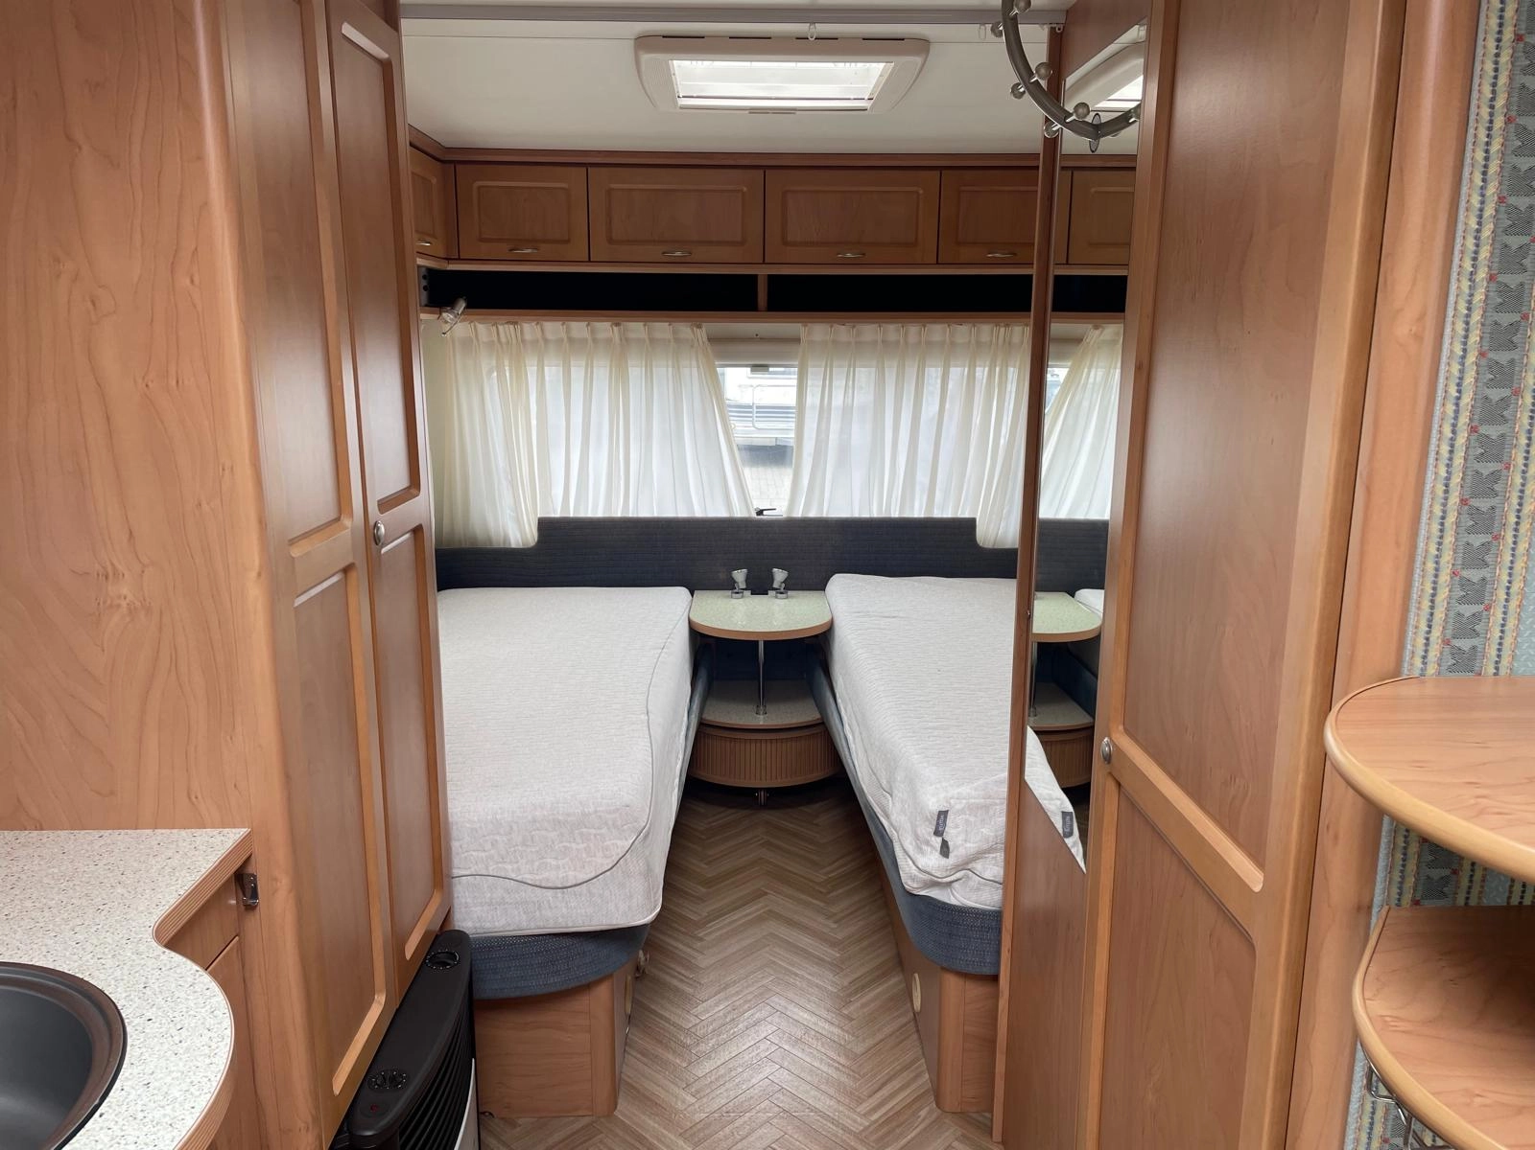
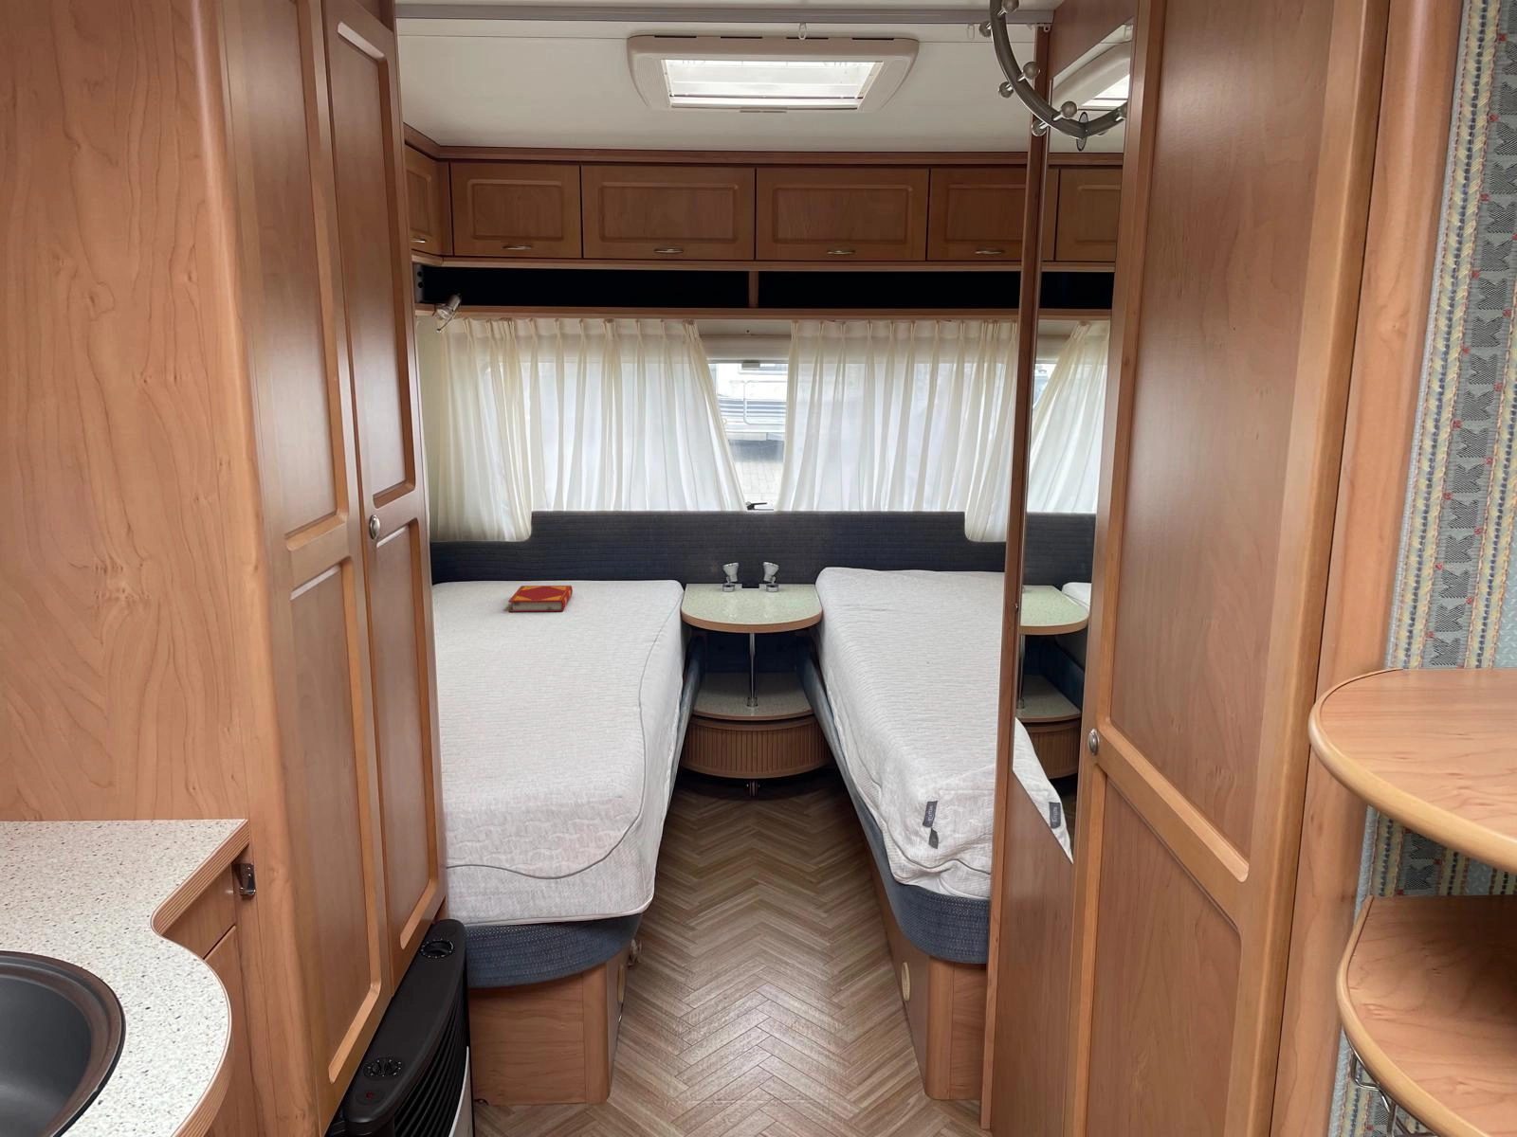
+ hardback book [508,584,573,613]
